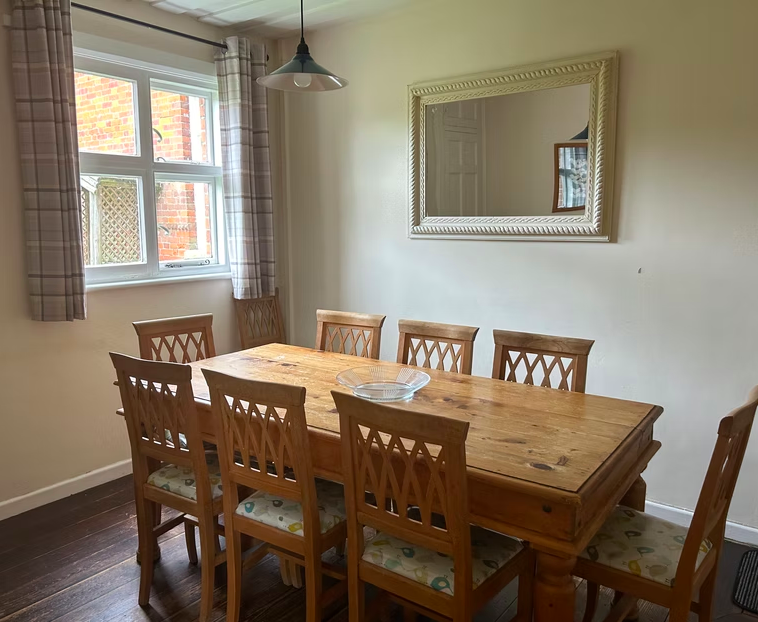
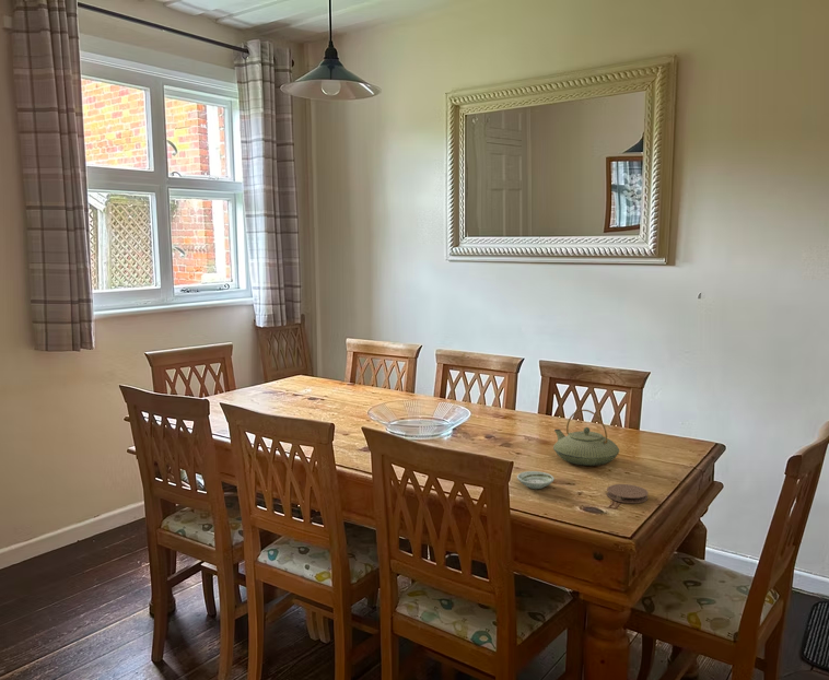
+ coaster [606,483,650,504]
+ saucer [516,470,556,490]
+ teapot [552,409,620,467]
